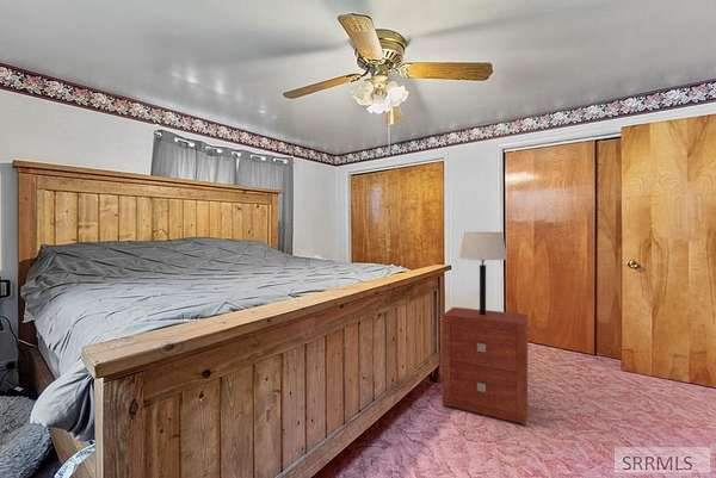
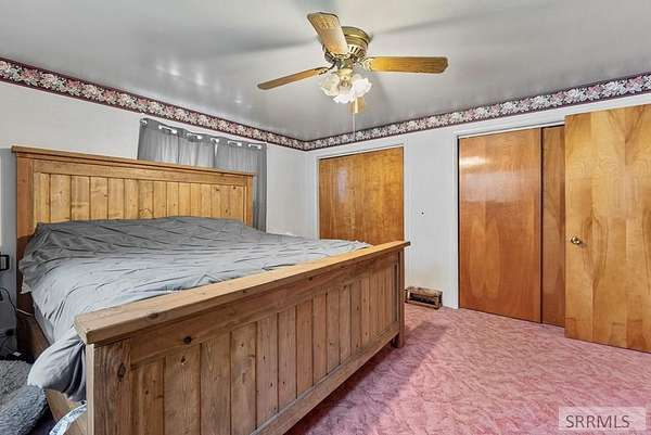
- table lamp [458,231,508,315]
- nightstand [442,306,529,427]
